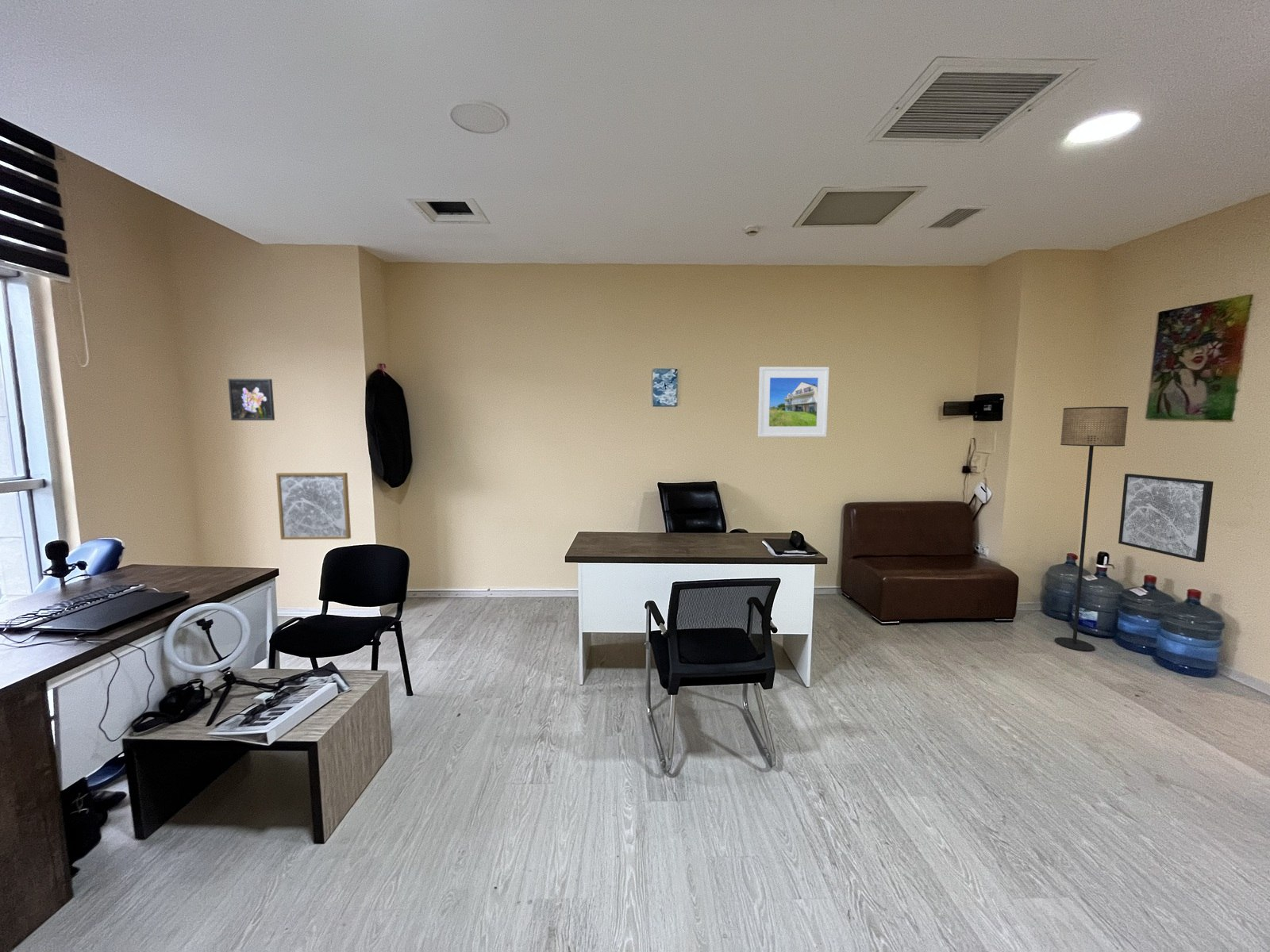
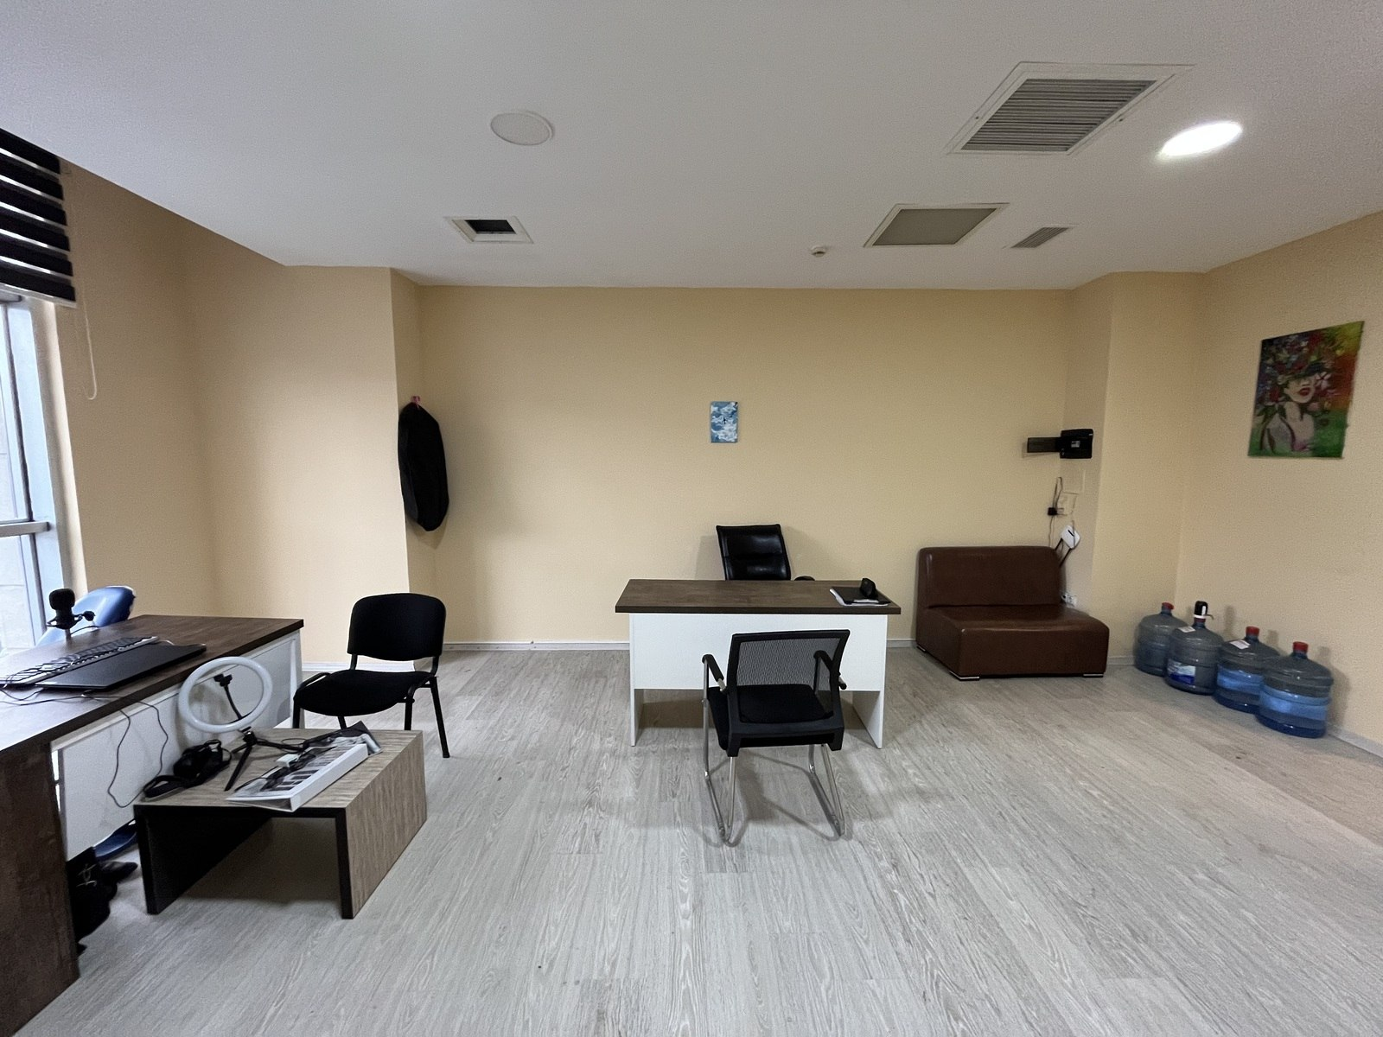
- floor lamp [1054,406,1130,652]
- wall art [275,472,352,540]
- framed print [757,366,829,438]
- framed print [227,378,275,421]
- wall art [1118,473,1214,563]
